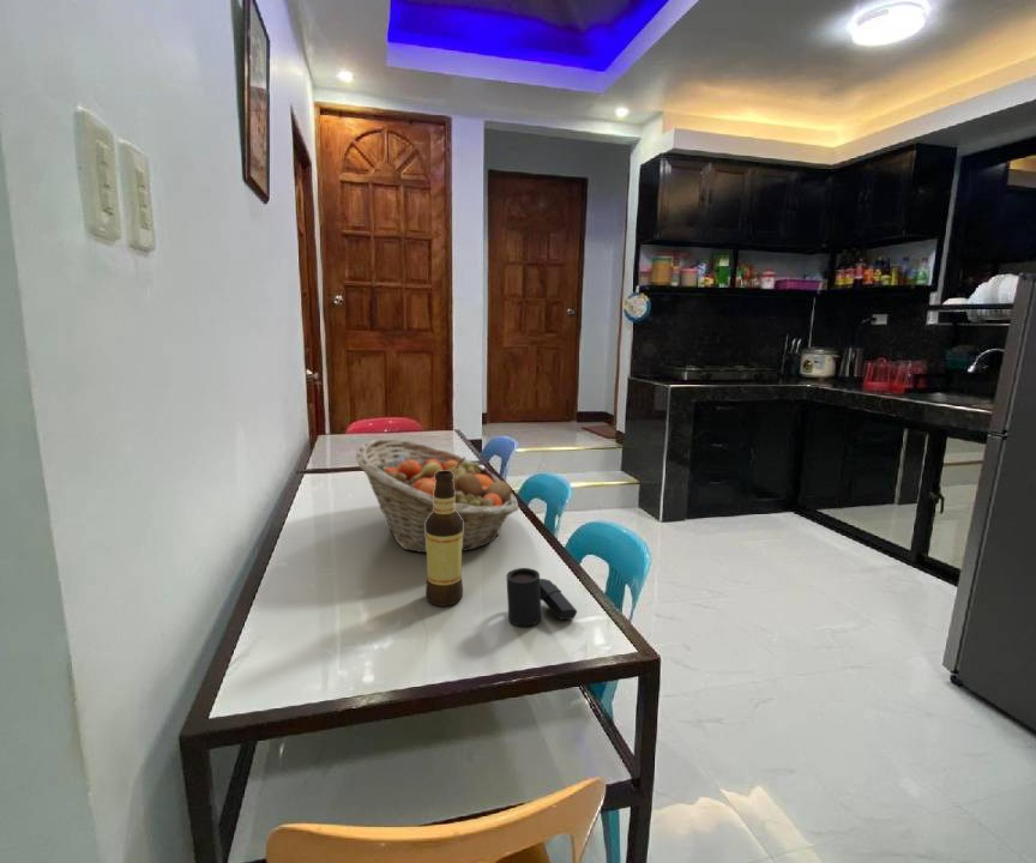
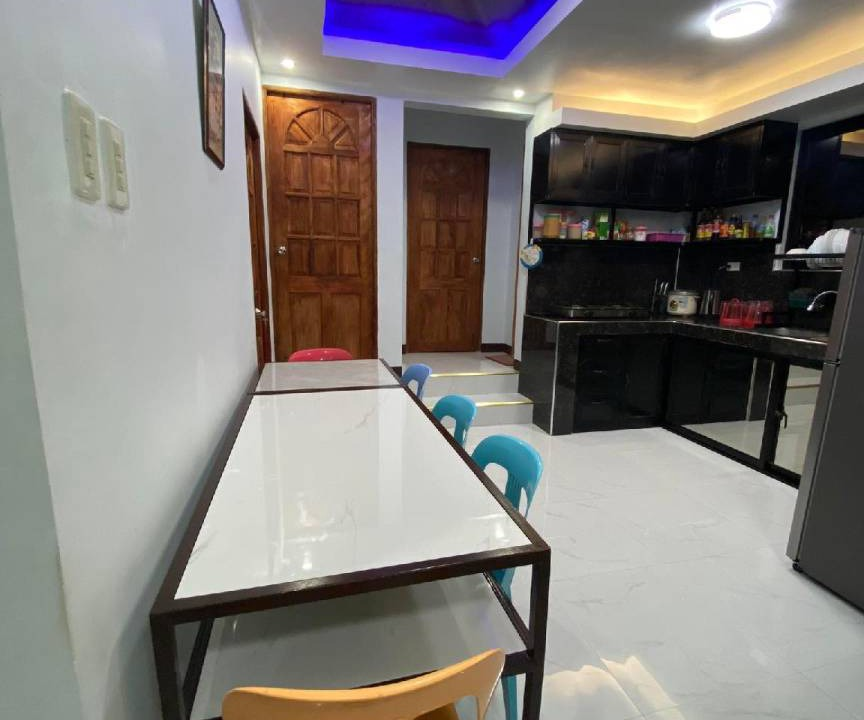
- bottle [424,471,464,608]
- fruit basket [355,437,520,554]
- coffee mug [506,567,578,627]
